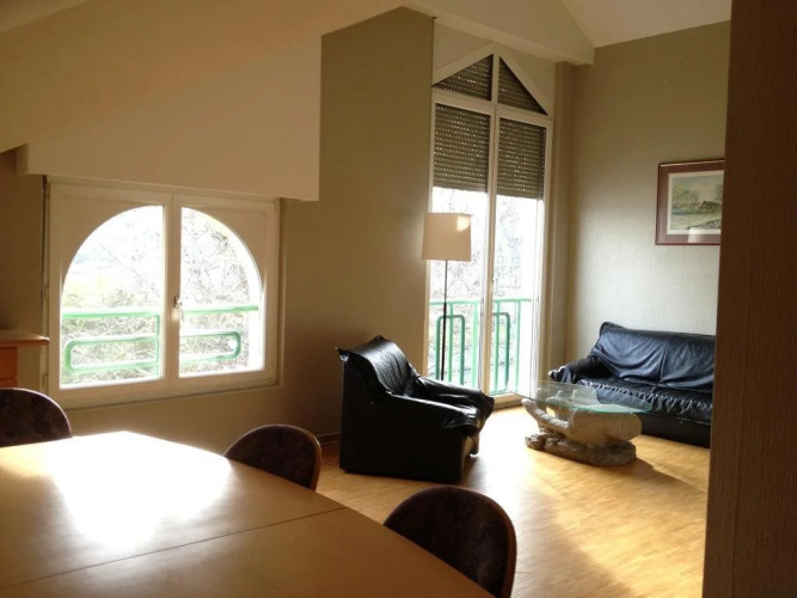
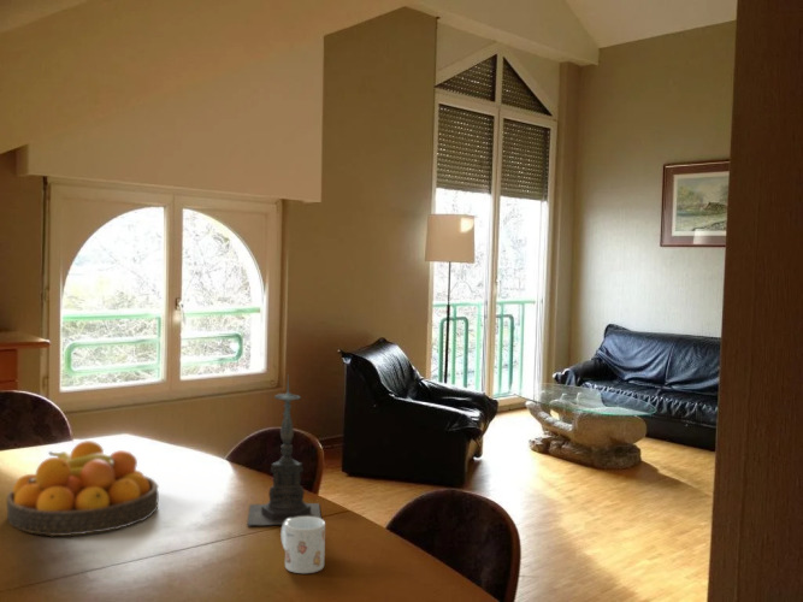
+ mug [279,517,326,574]
+ fruit bowl [6,439,160,537]
+ candle holder [246,374,323,527]
